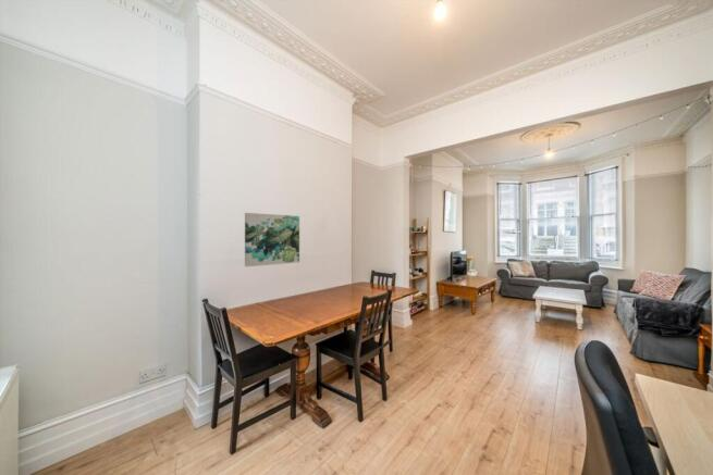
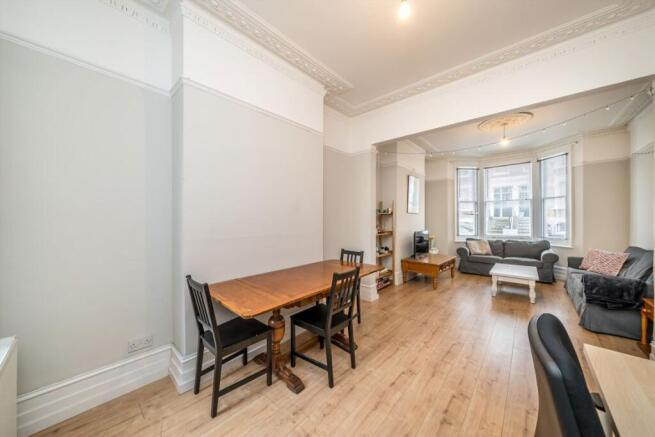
- wall art [244,212,300,267]
